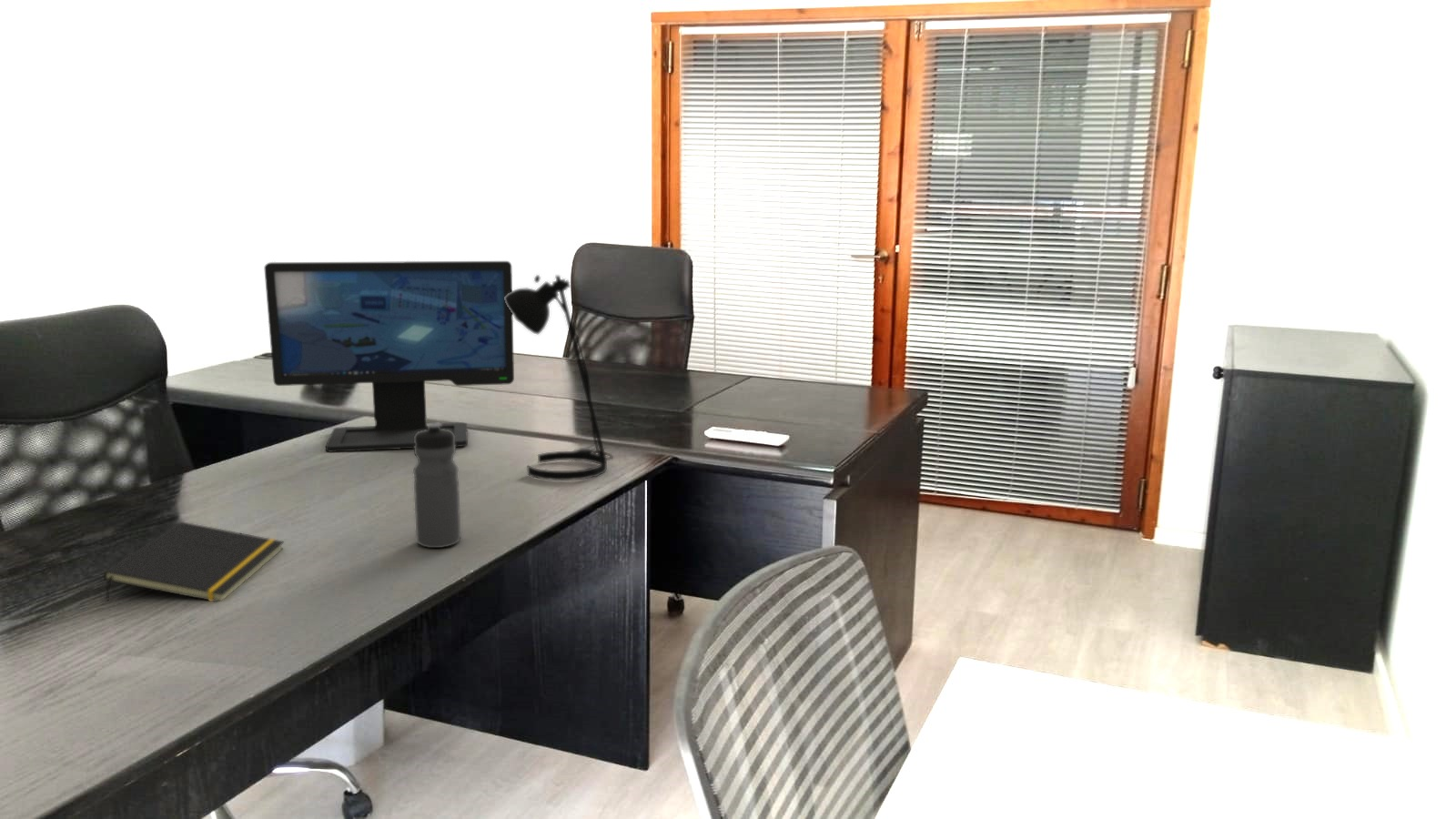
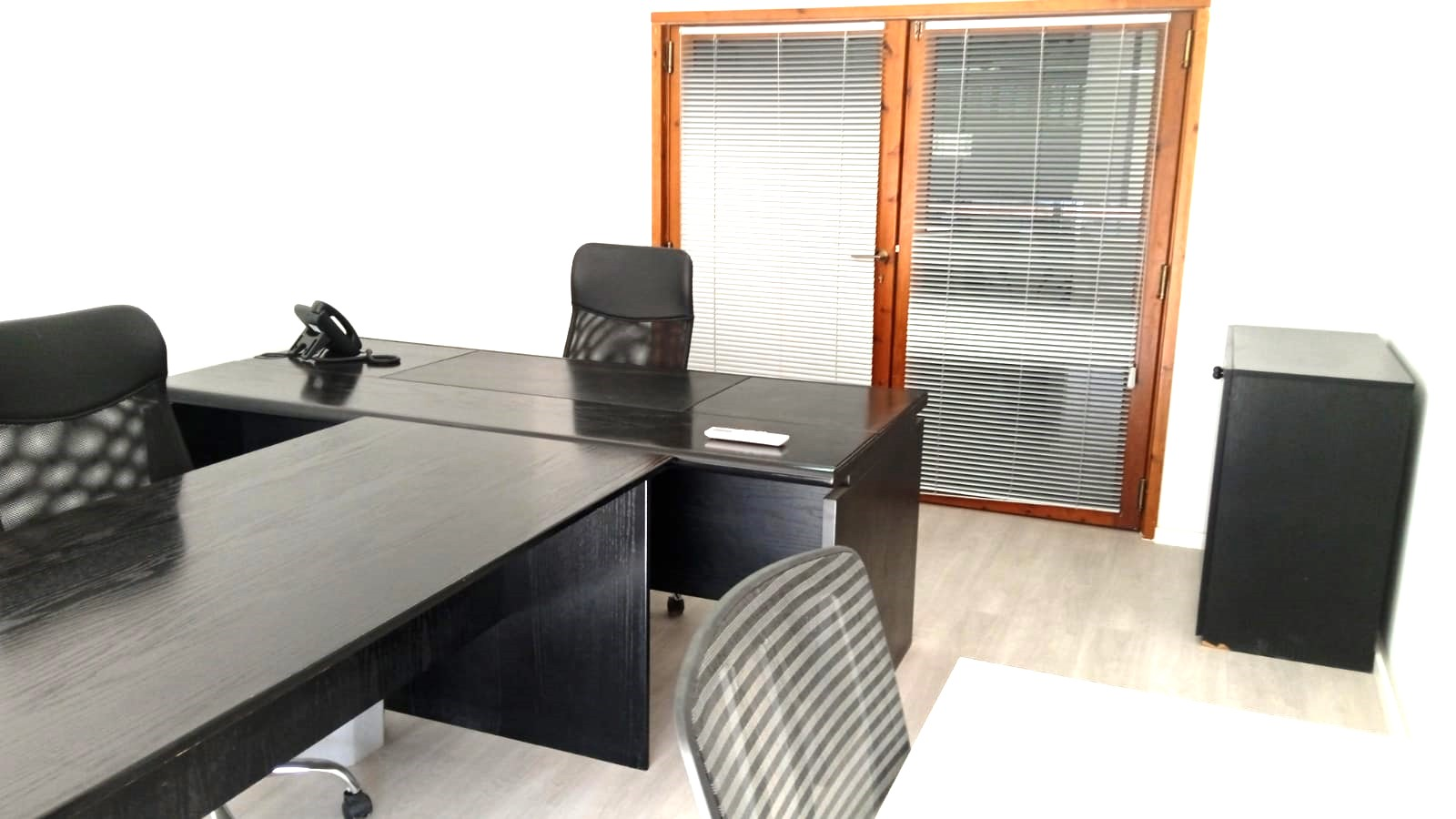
- computer monitor [263,260,515,453]
- water bottle [412,421,462,549]
- desk lamp [504,274,614,481]
- notepad [103,521,285,602]
